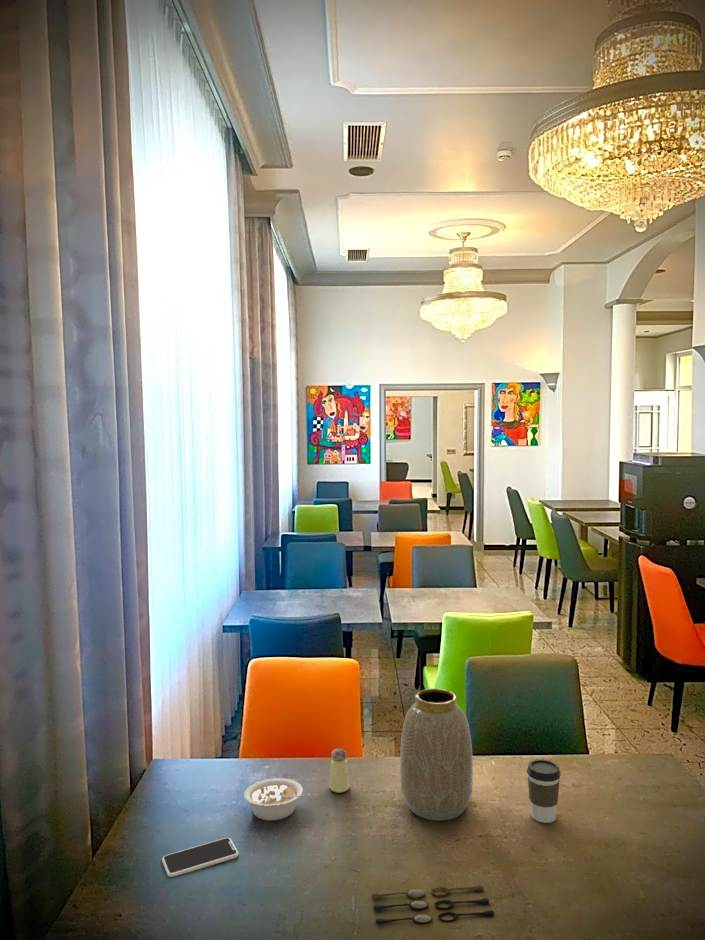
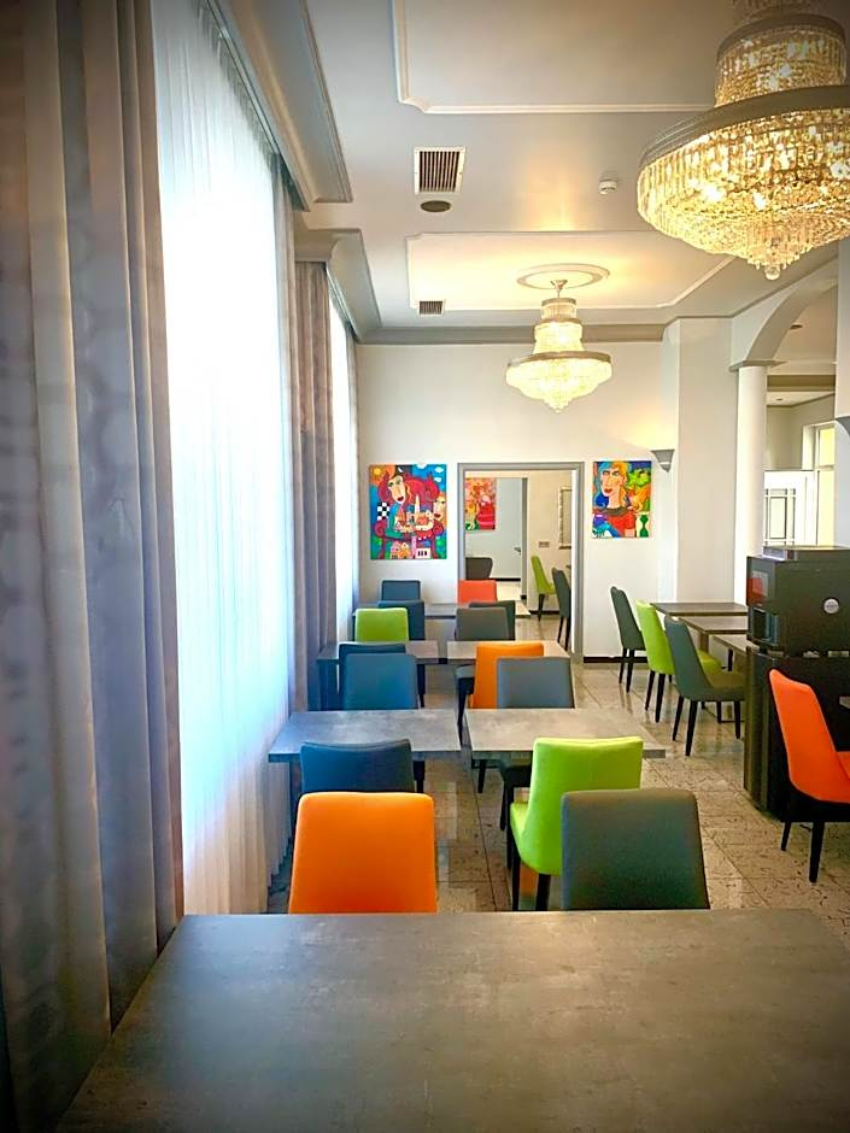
- vase [399,688,474,822]
- saltshaker [329,748,350,794]
- coffee cup [526,758,562,824]
- smartphone [161,837,240,878]
- legume [243,777,312,822]
- spoon [370,884,495,926]
